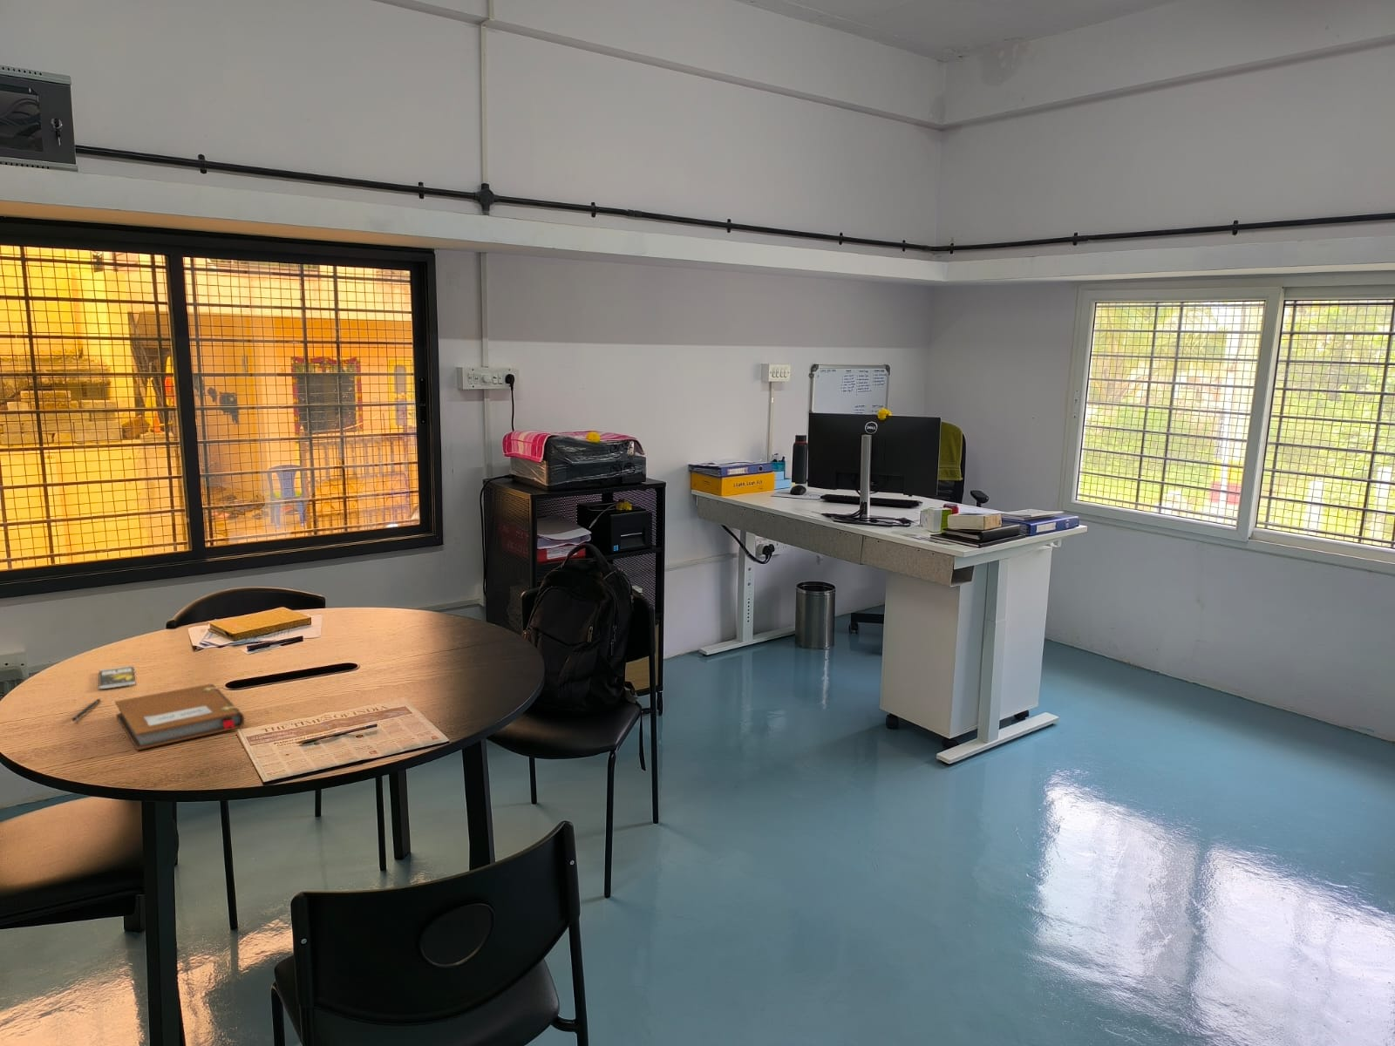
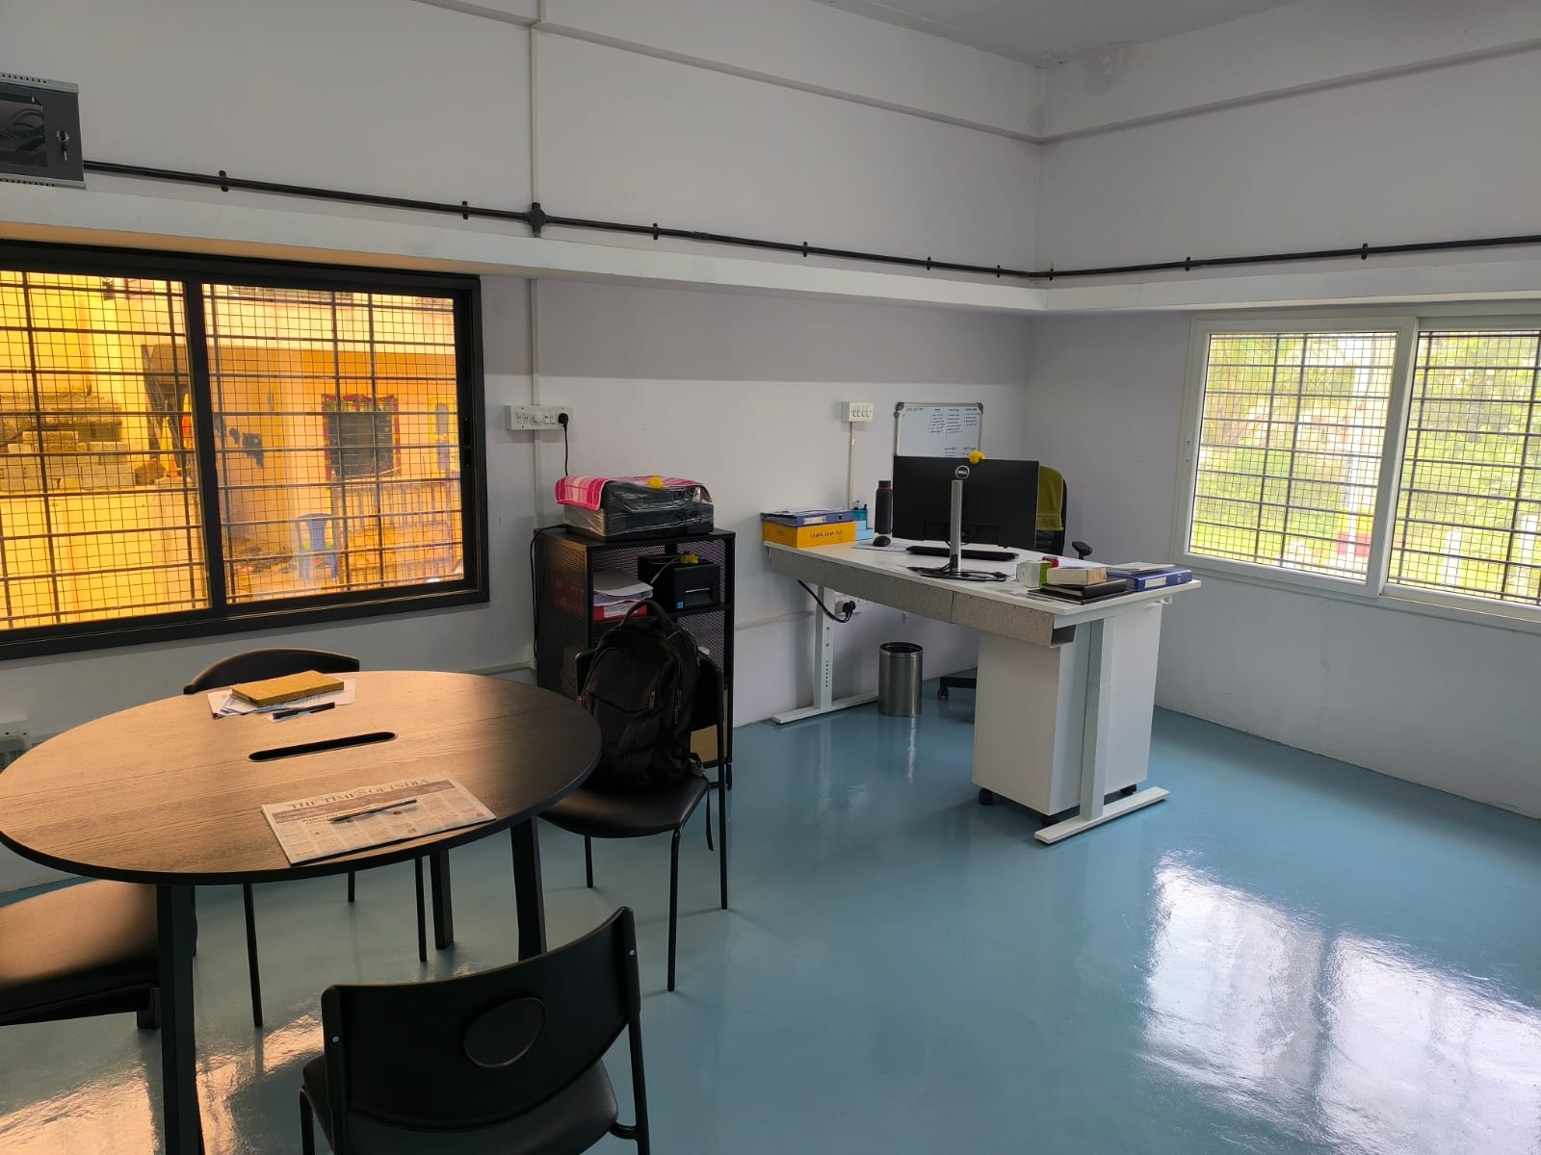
- pen [71,698,101,722]
- notebook [114,683,245,752]
- smartphone [99,665,136,690]
